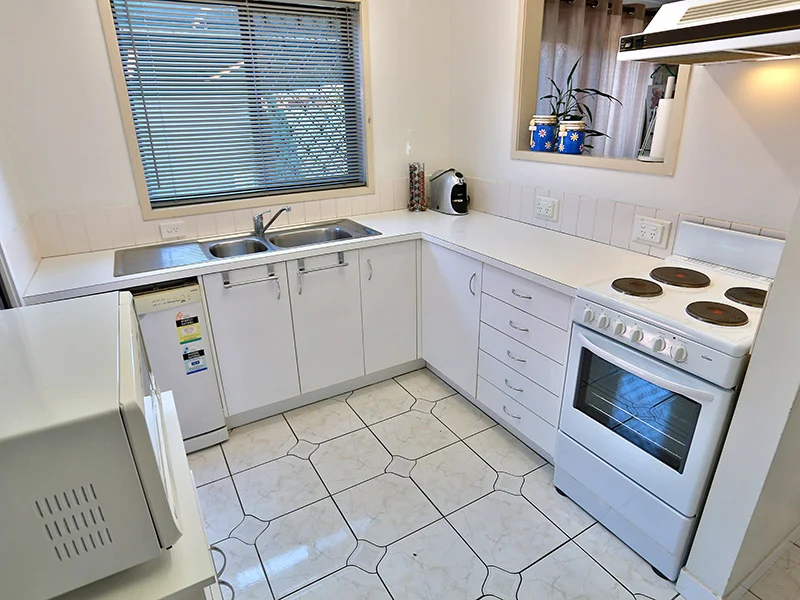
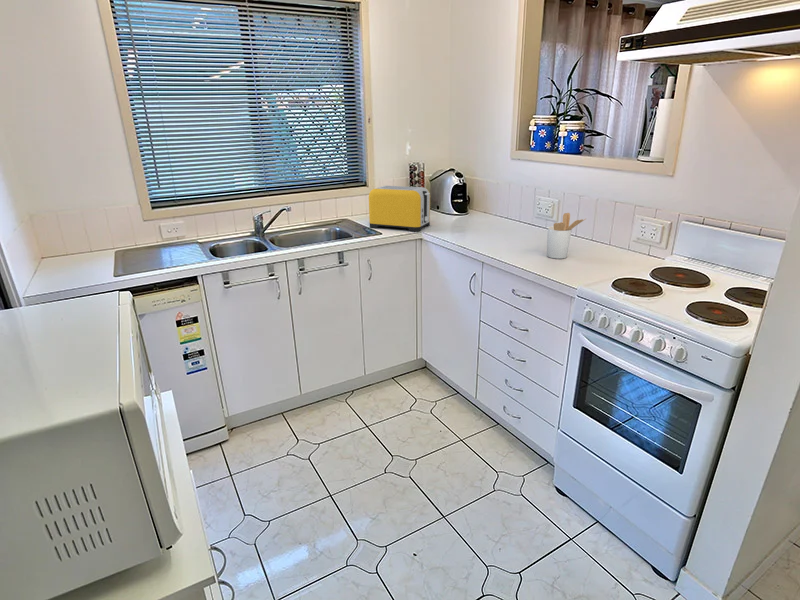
+ toaster [368,185,431,232]
+ utensil holder [546,212,586,260]
